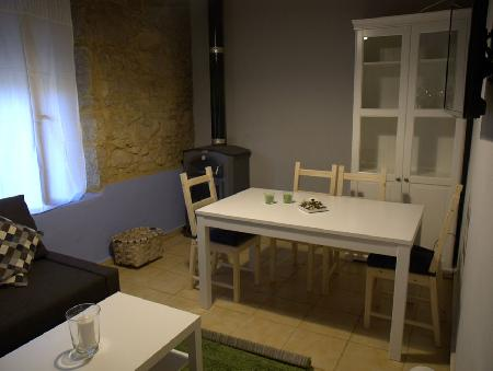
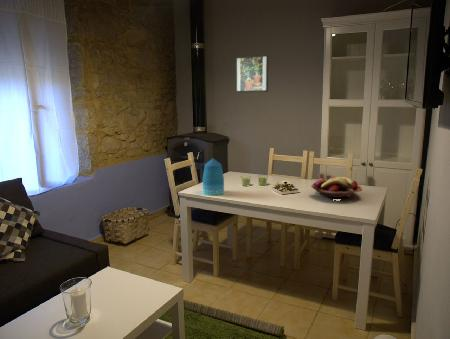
+ fruit basket [310,176,363,199]
+ vase [202,158,225,196]
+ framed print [234,54,269,93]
